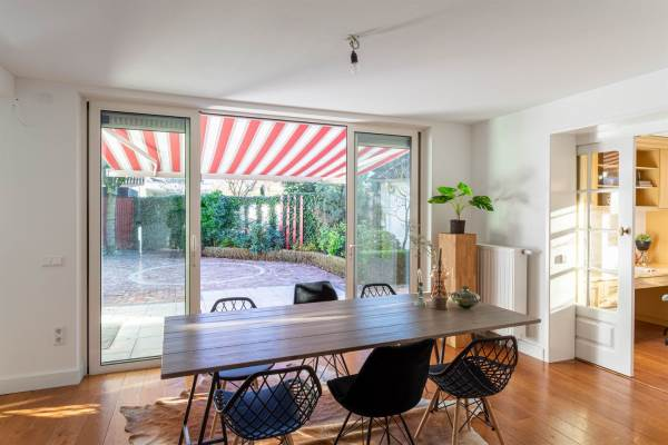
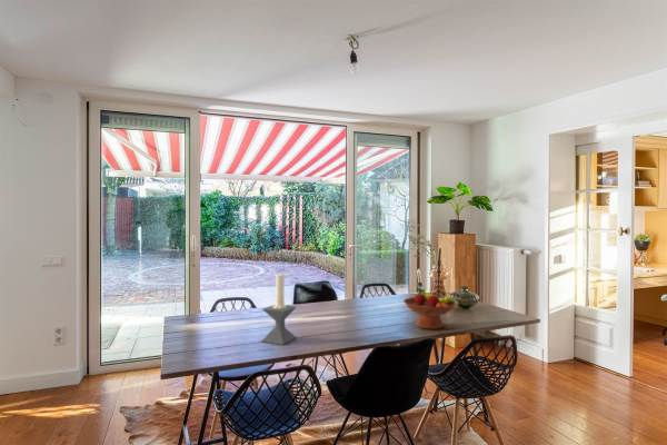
+ candle holder [260,273,298,346]
+ fruit bowl [402,288,458,330]
